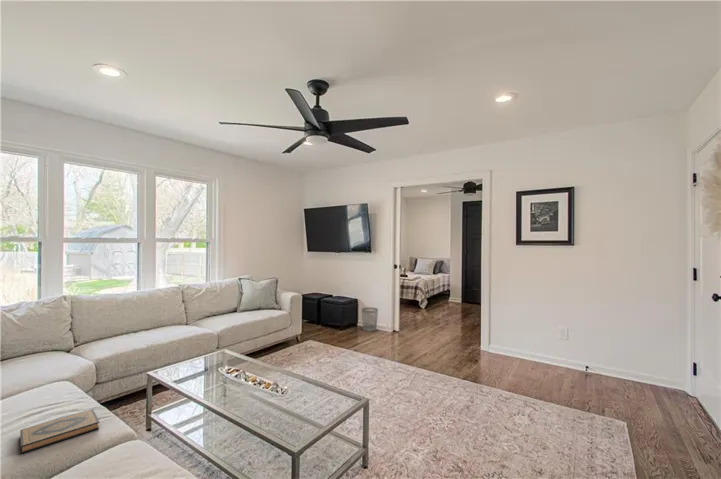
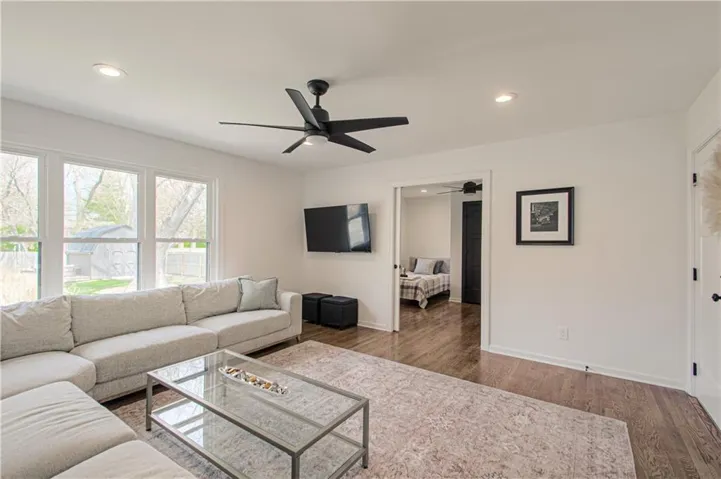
- wastebasket [361,306,379,332]
- hardback book [19,408,100,455]
